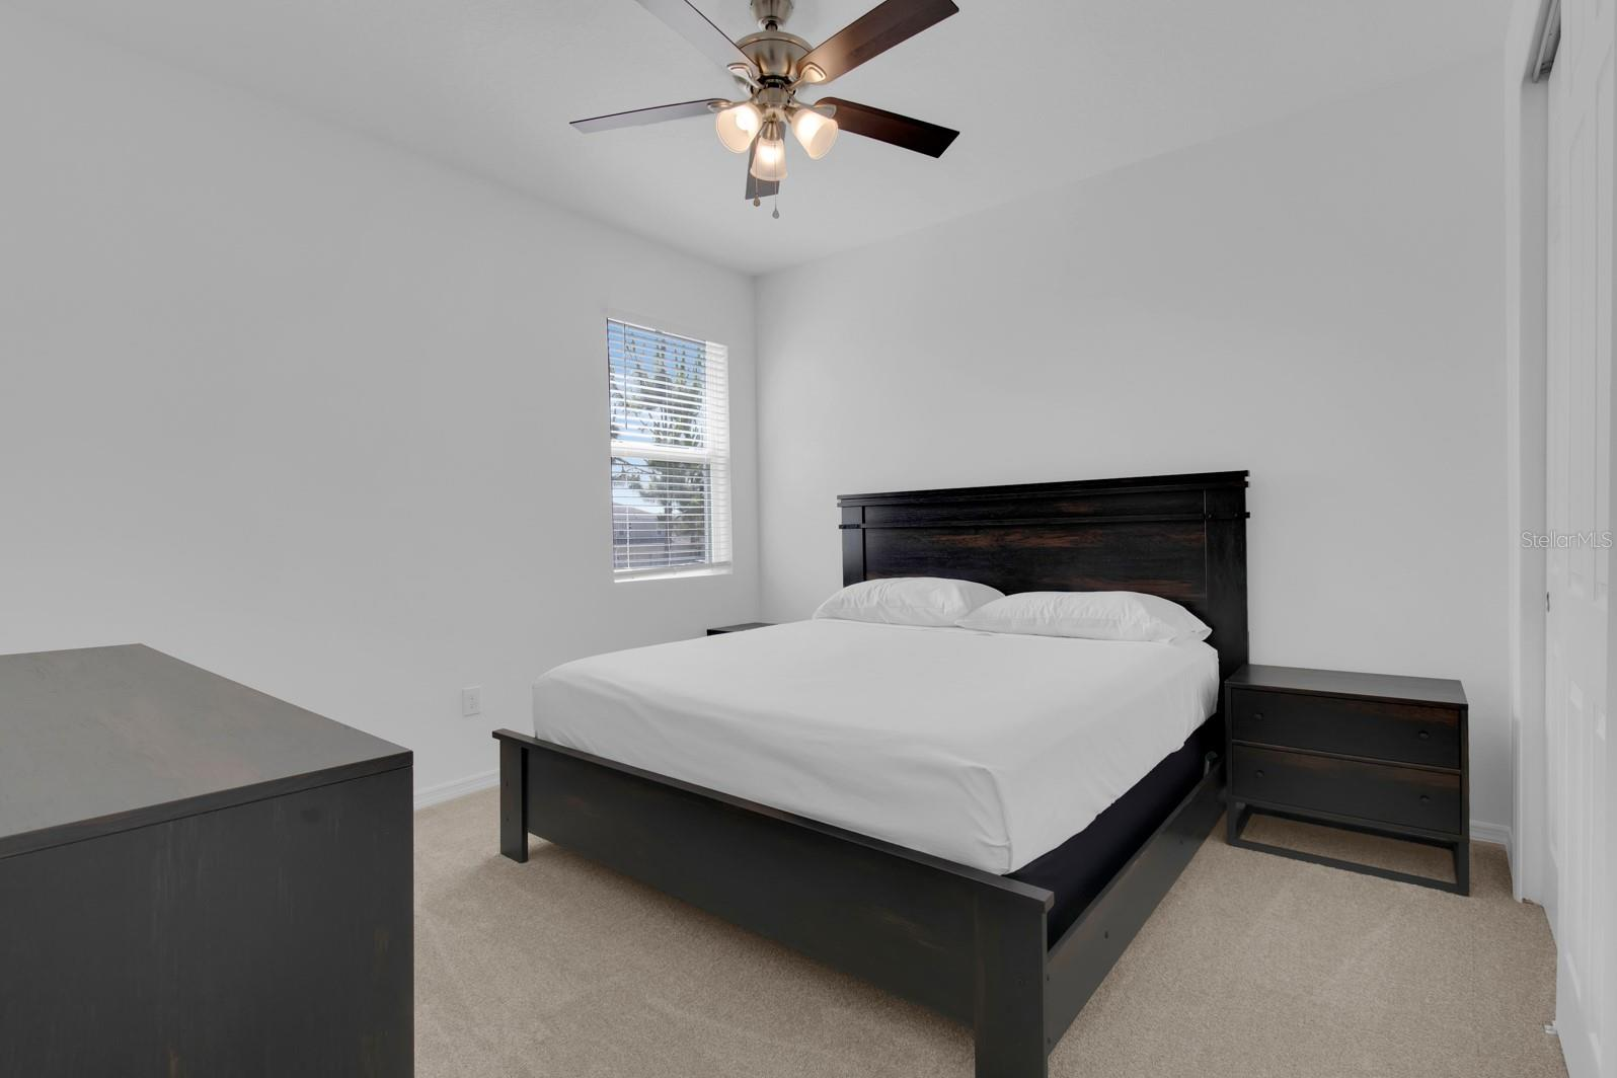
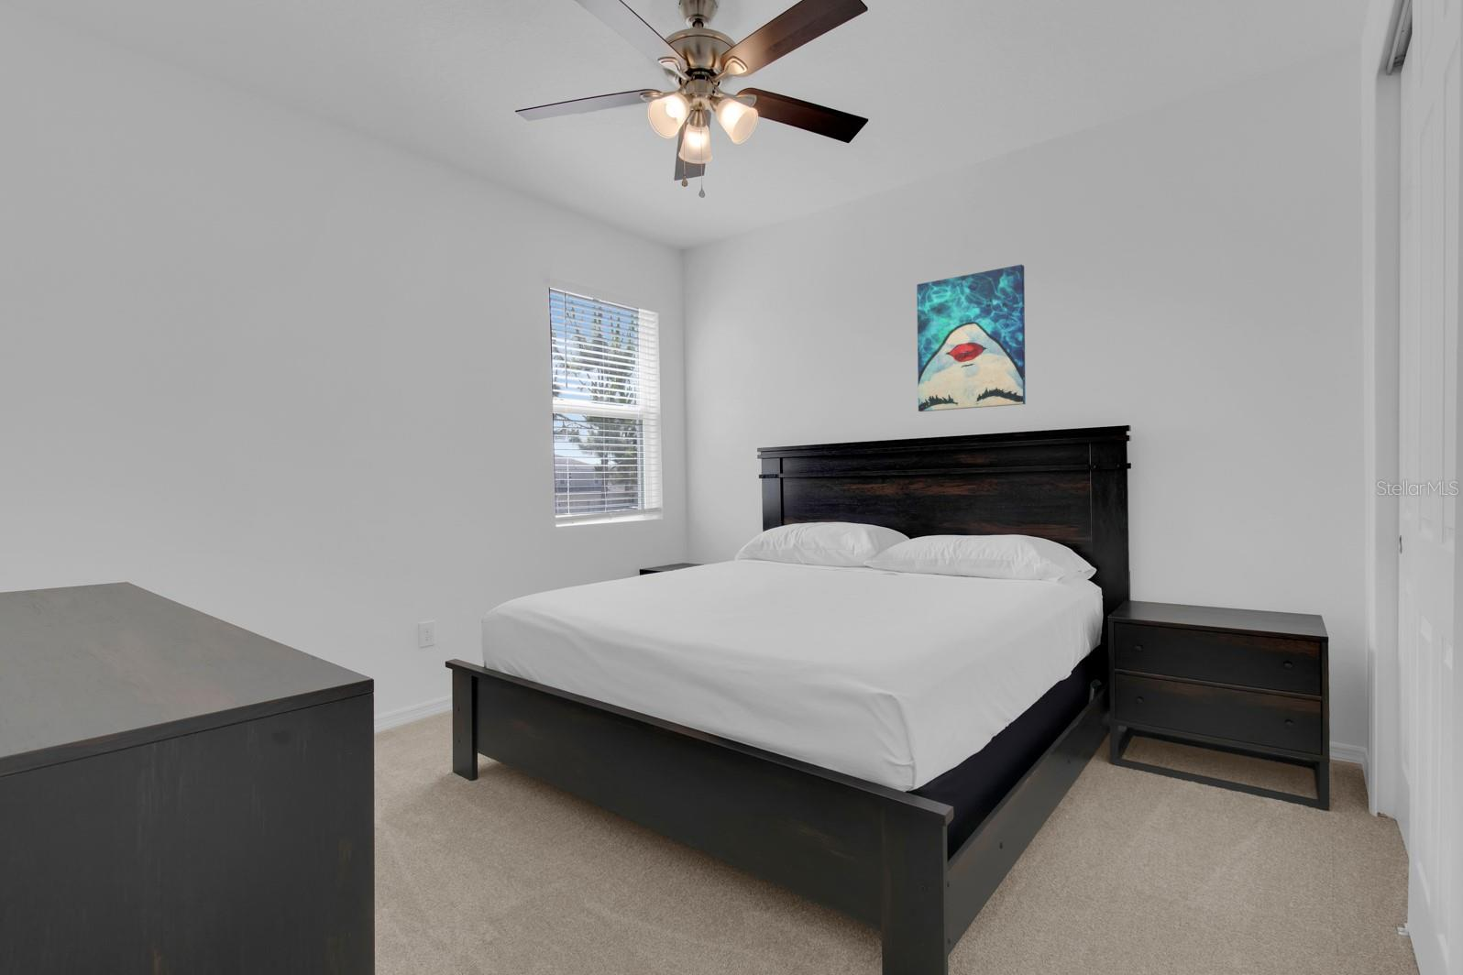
+ wall art [915,264,1026,412]
